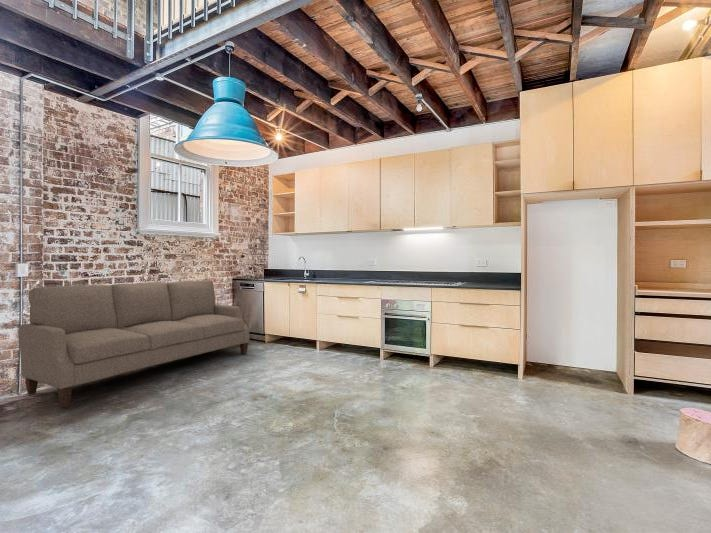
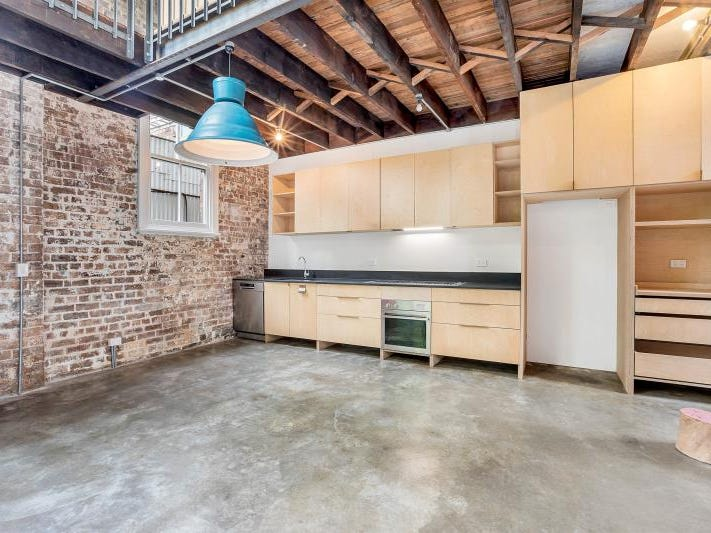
- sofa [17,279,250,408]
